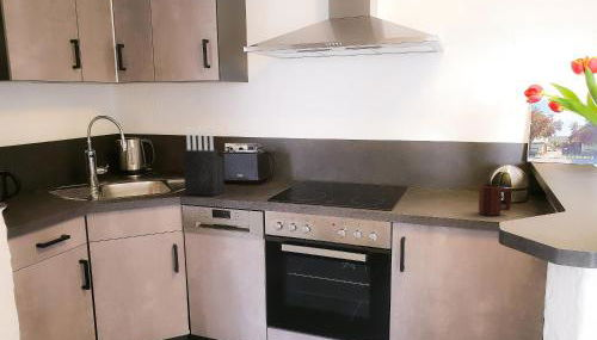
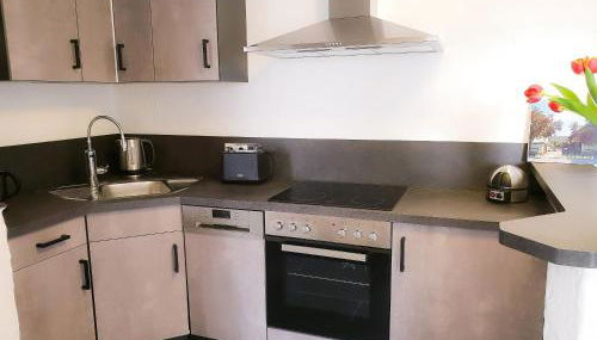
- knife block [181,126,226,197]
- mug [478,184,512,217]
